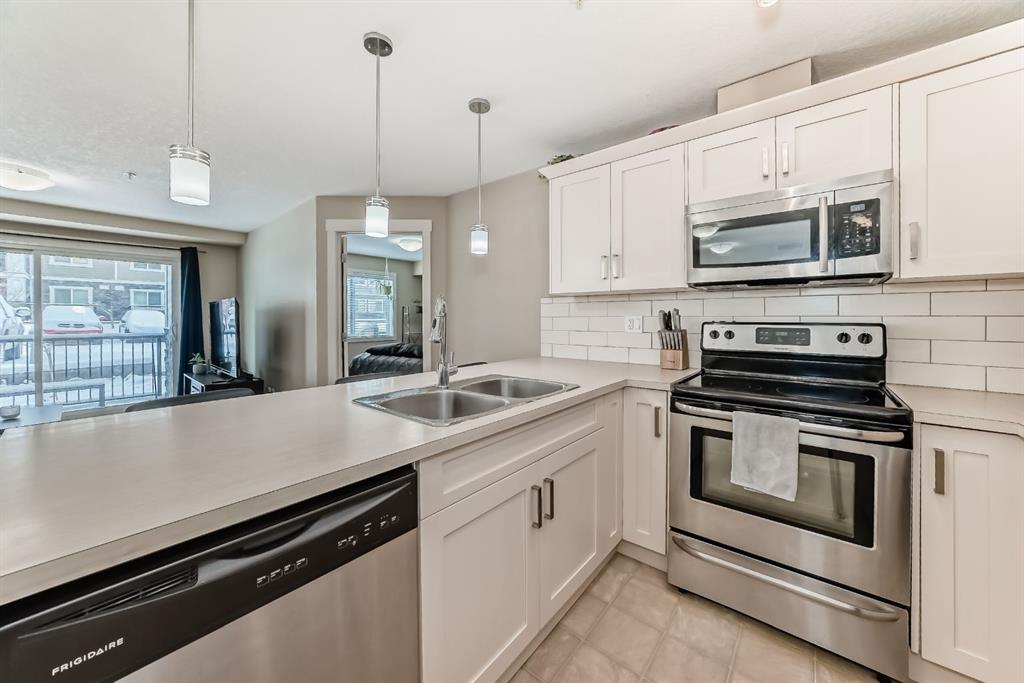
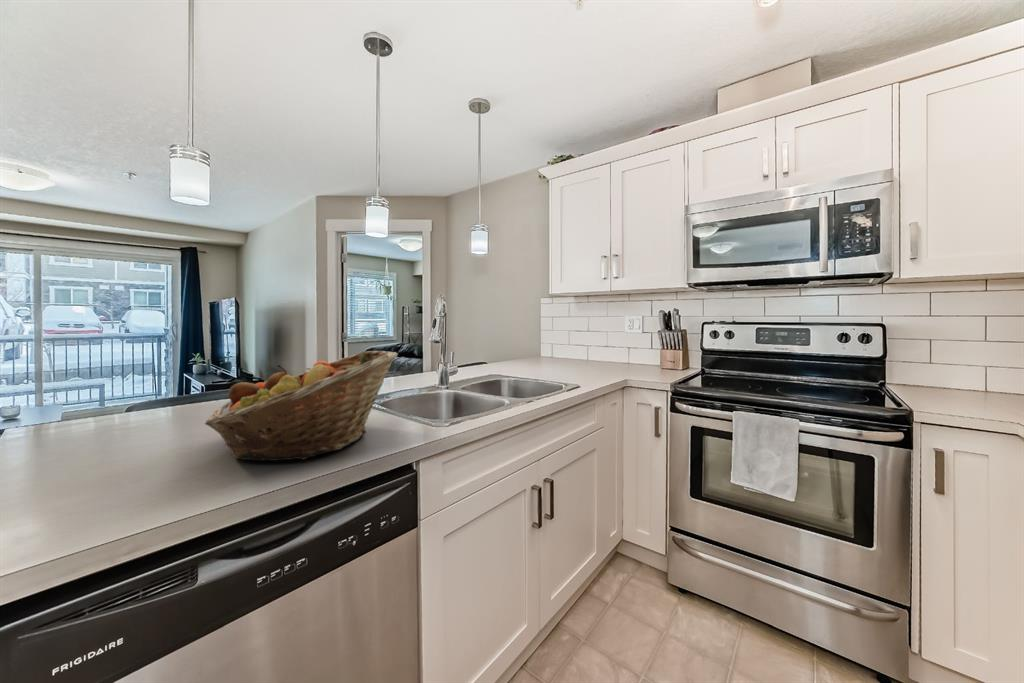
+ fruit basket [204,350,399,462]
